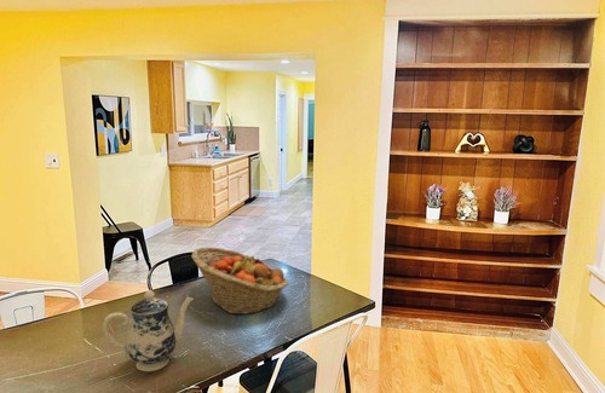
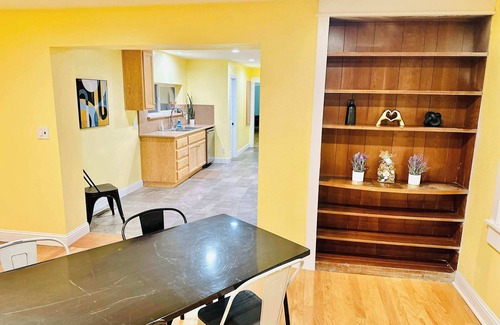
- fruit basket [191,247,290,316]
- teapot [102,289,194,372]
